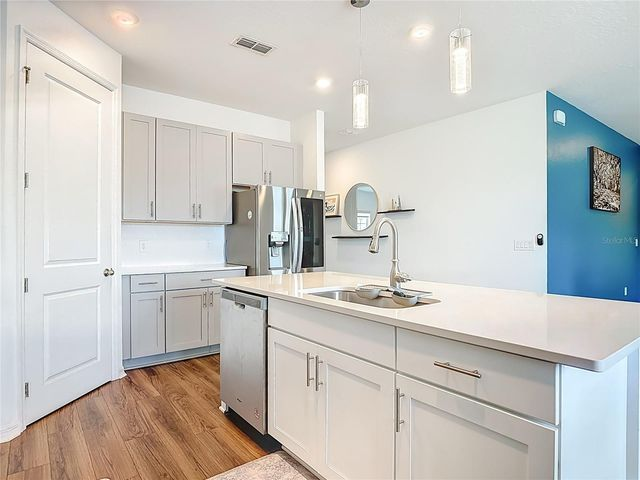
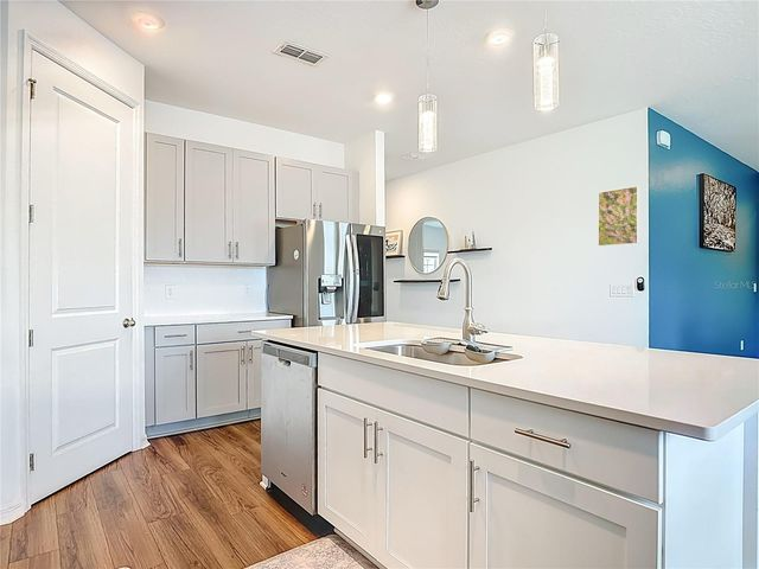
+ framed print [597,185,640,248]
